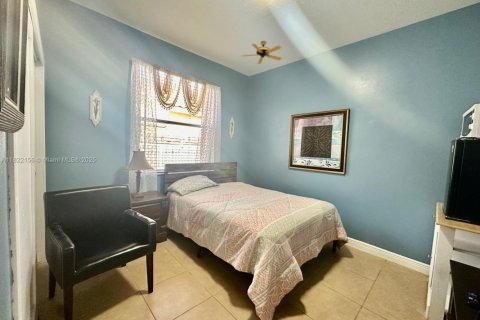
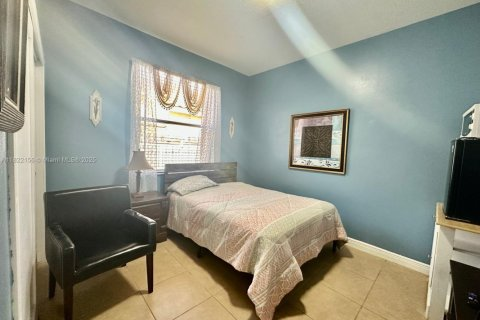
- ceiling fan [241,40,282,65]
